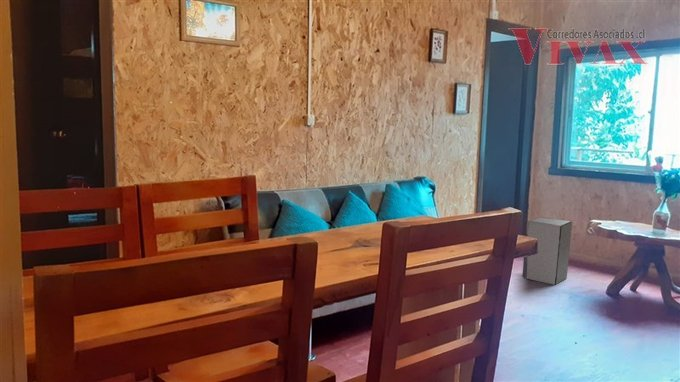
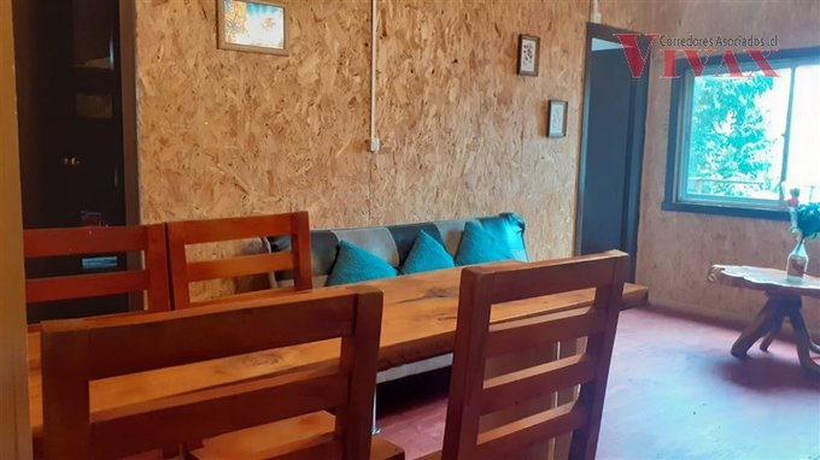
- cardboard box [521,216,573,286]
